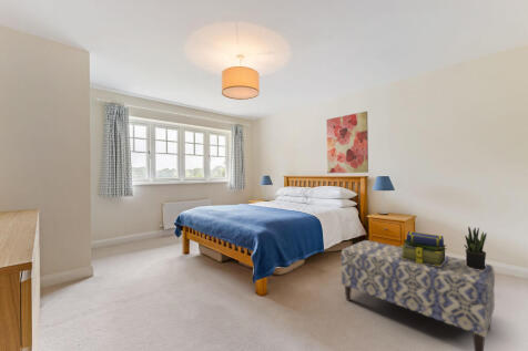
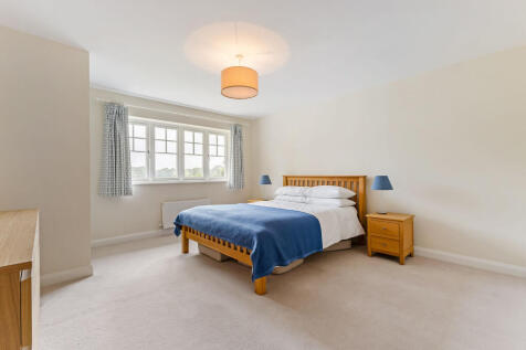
- stack of books [399,230,448,267]
- potted plant [463,225,488,270]
- bench [341,239,496,351]
- wall art [326,111,369,174]
